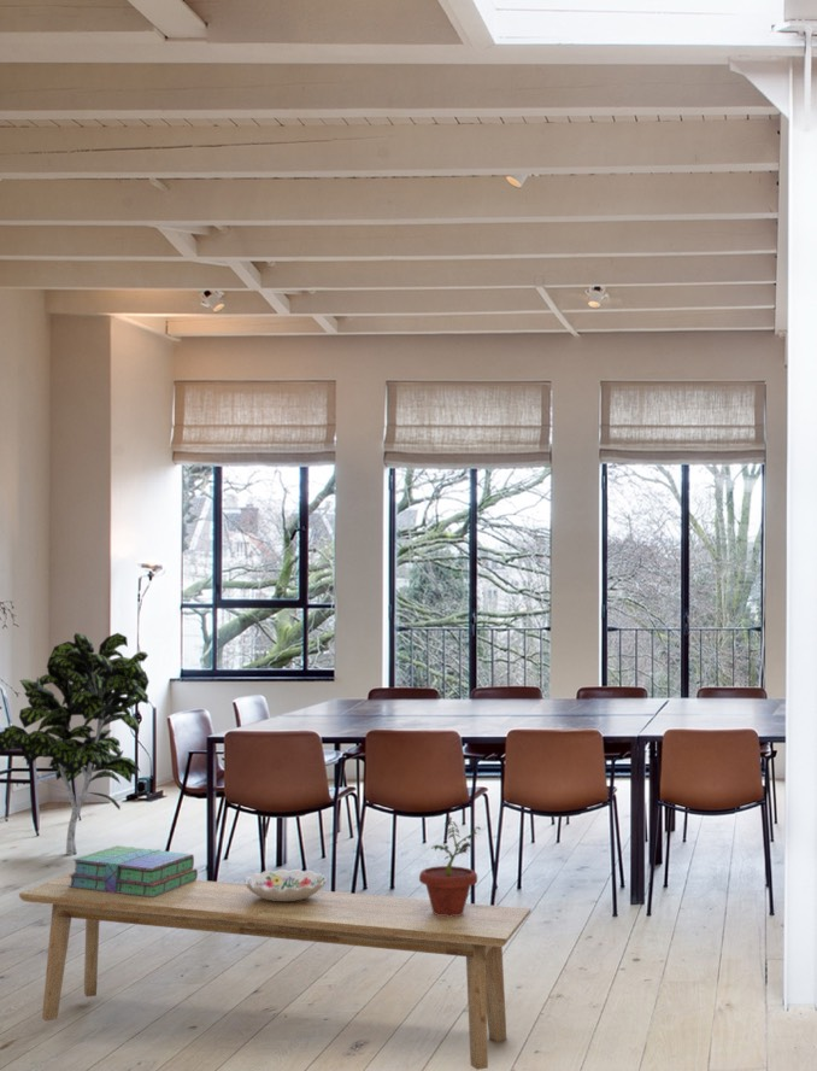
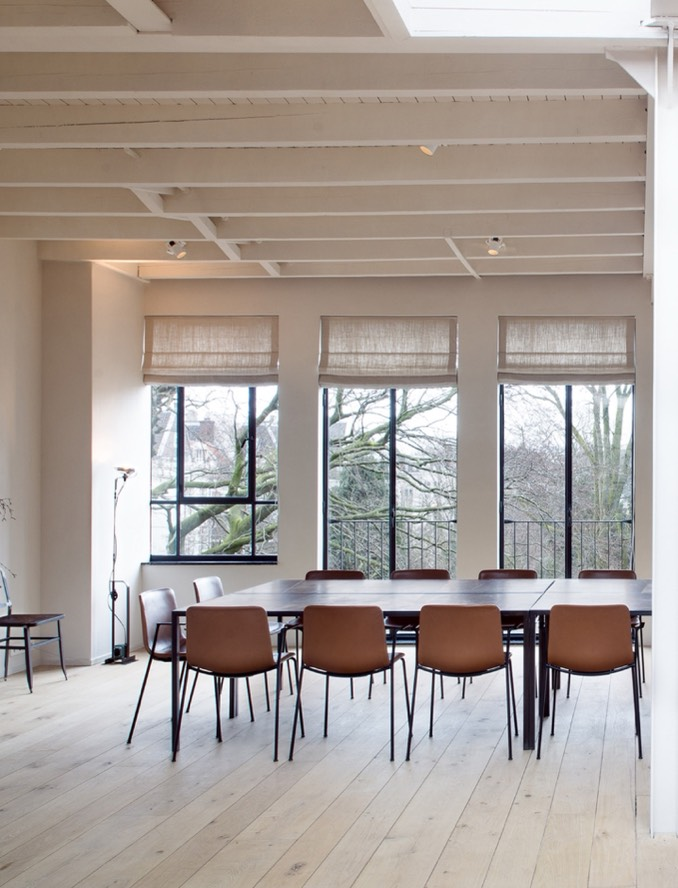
- potted plant [418,817,484,917]
- bench [18,871,533,1071]
- decorative bowl [243,867,328,901]
- indoor plant [0,632,151,856]
- stack of books [69,844,199,897]
